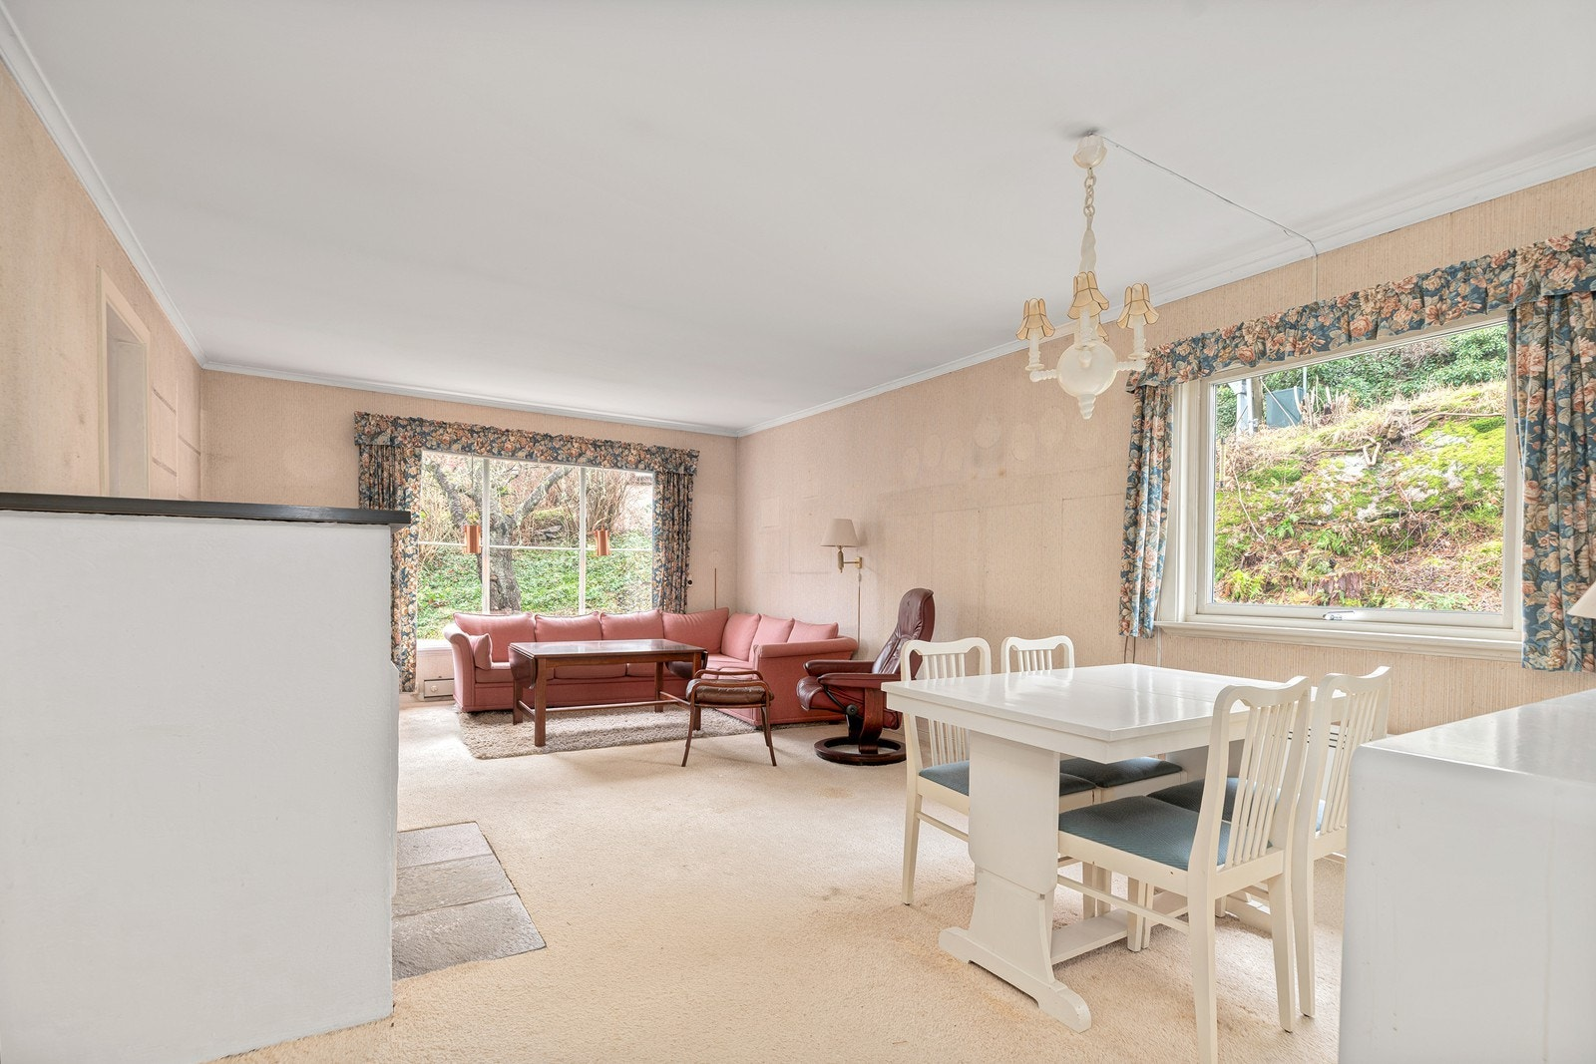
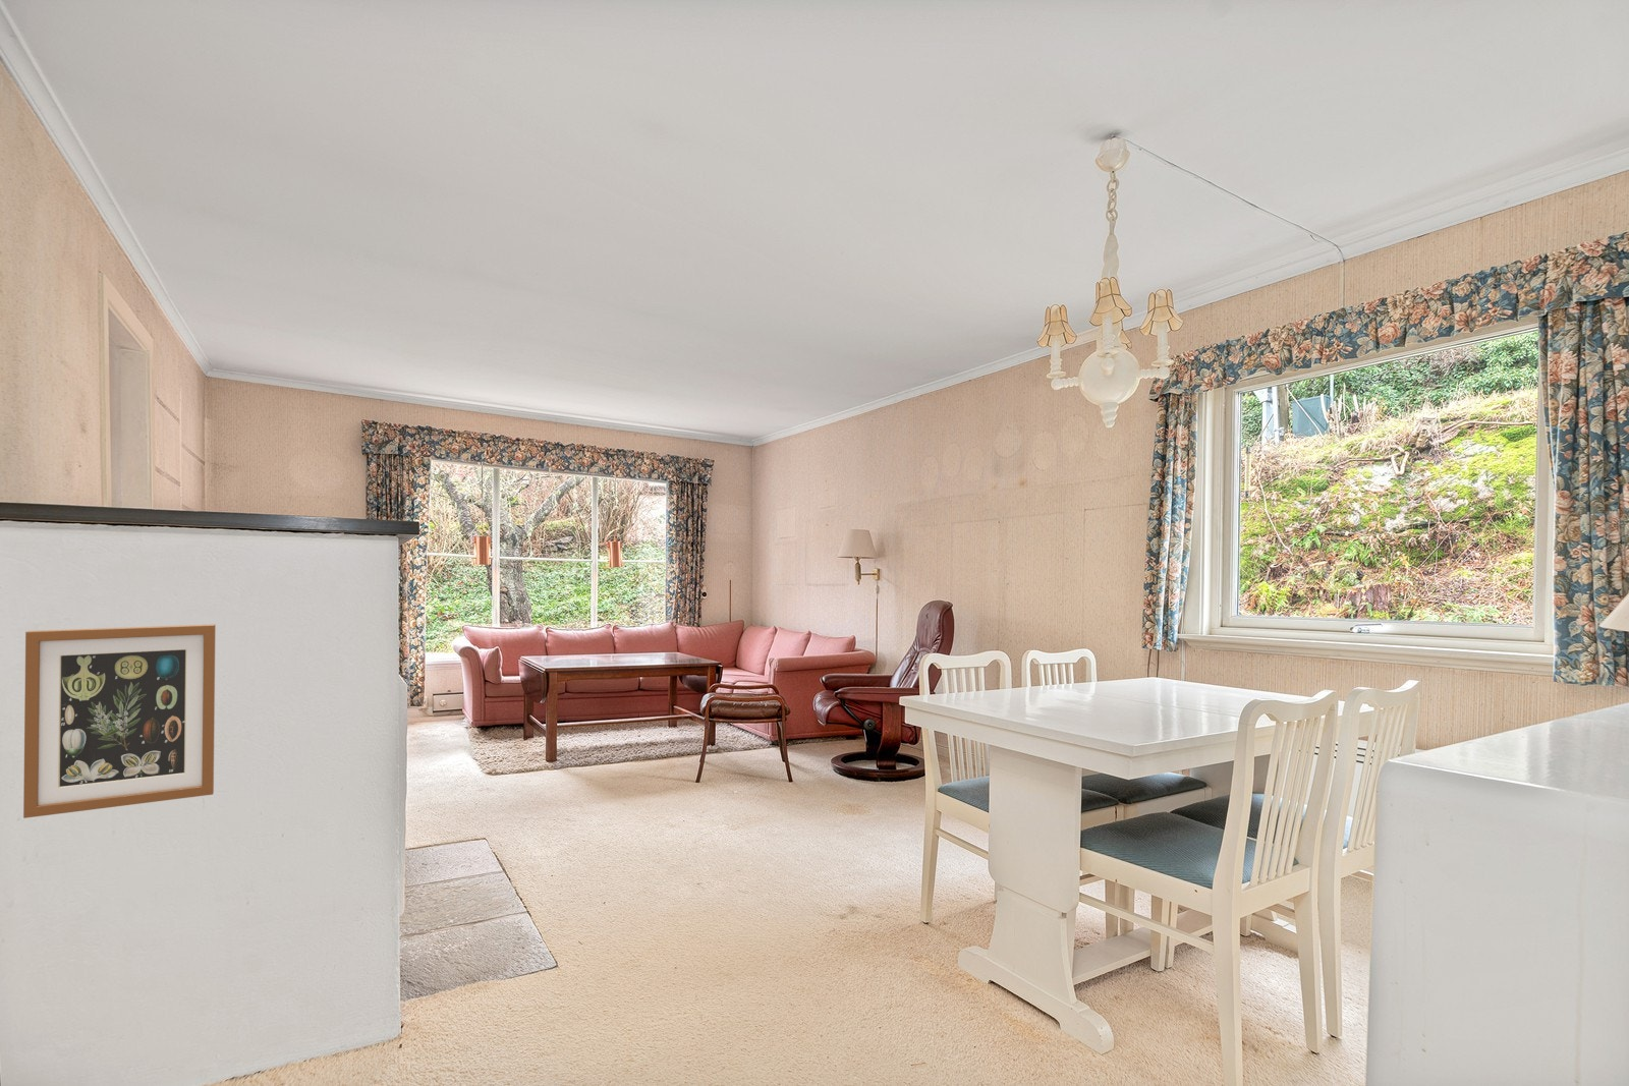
+ wall art [22,623,217,819]
